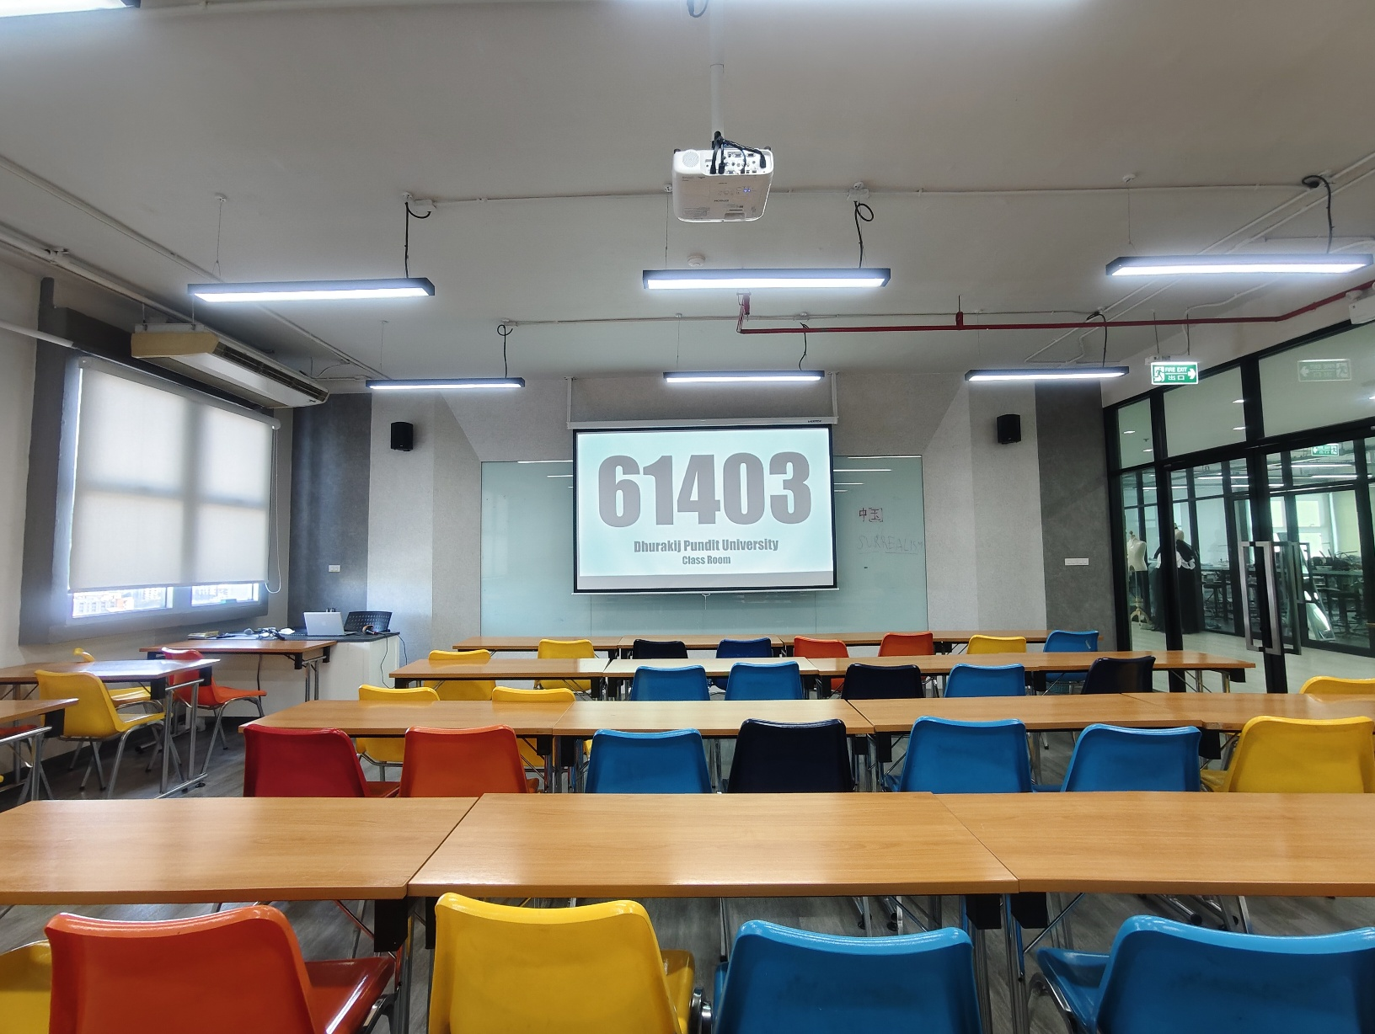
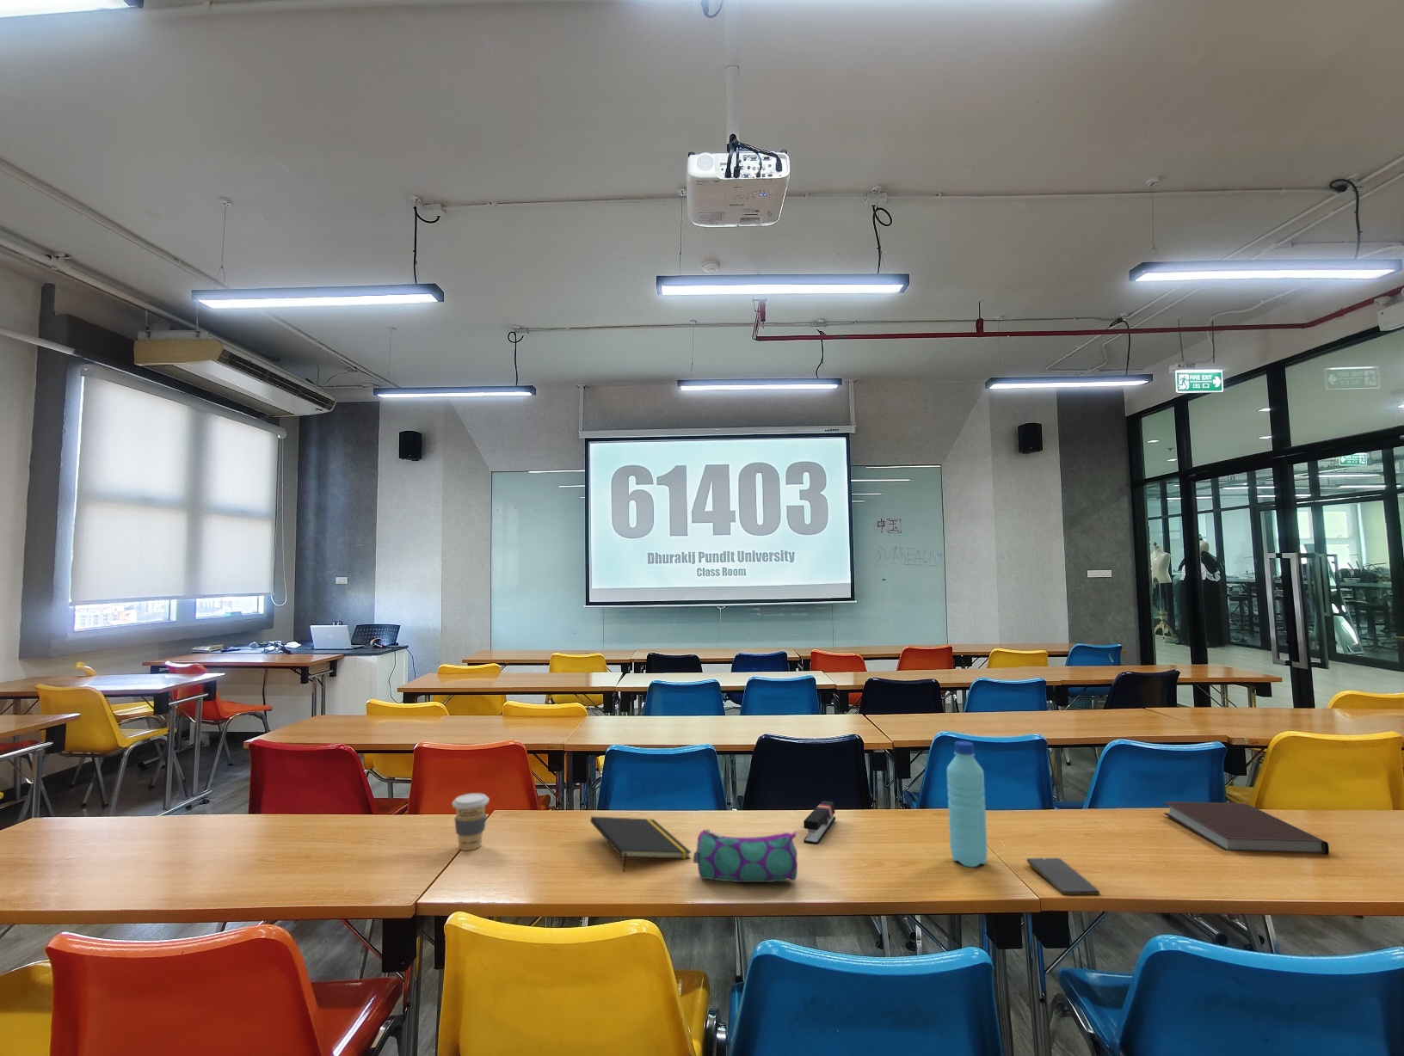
+ smartphone [1026,857,1100,895]
+ water bottle [947,740,989,867]
+ notebook [1162,801,1330,855]
+ coffee cup [452,792,489,851]
+ pencil case [693,829,798,883]
+ notepad [589,815,693,874]
+ stapler [802,800,836,845]
